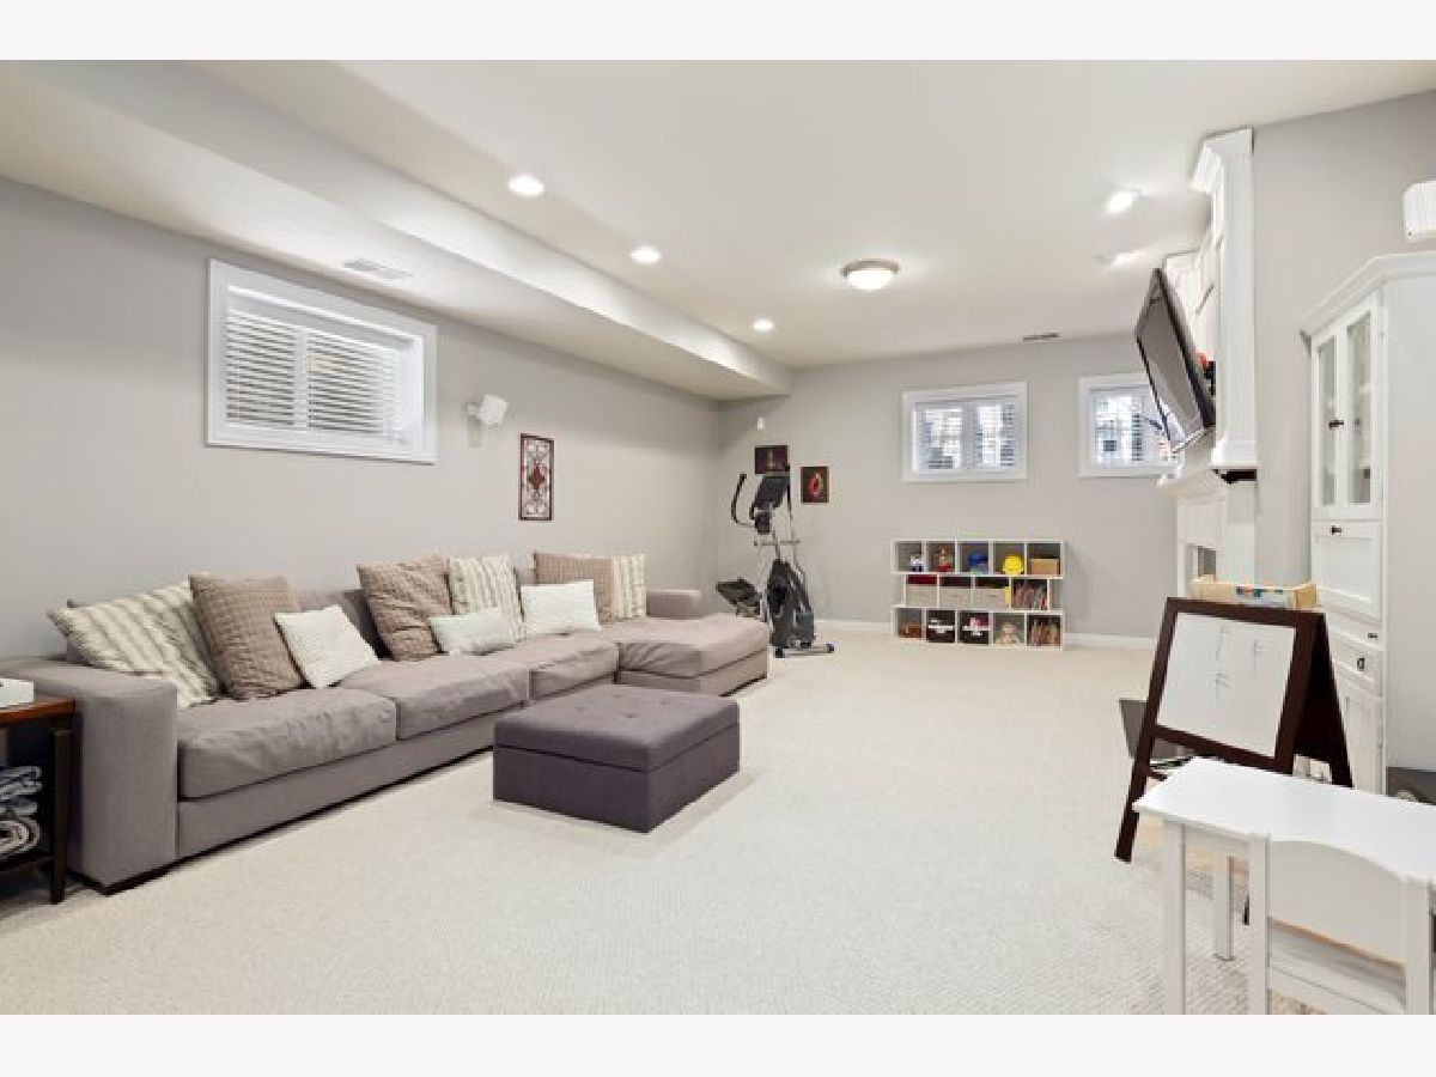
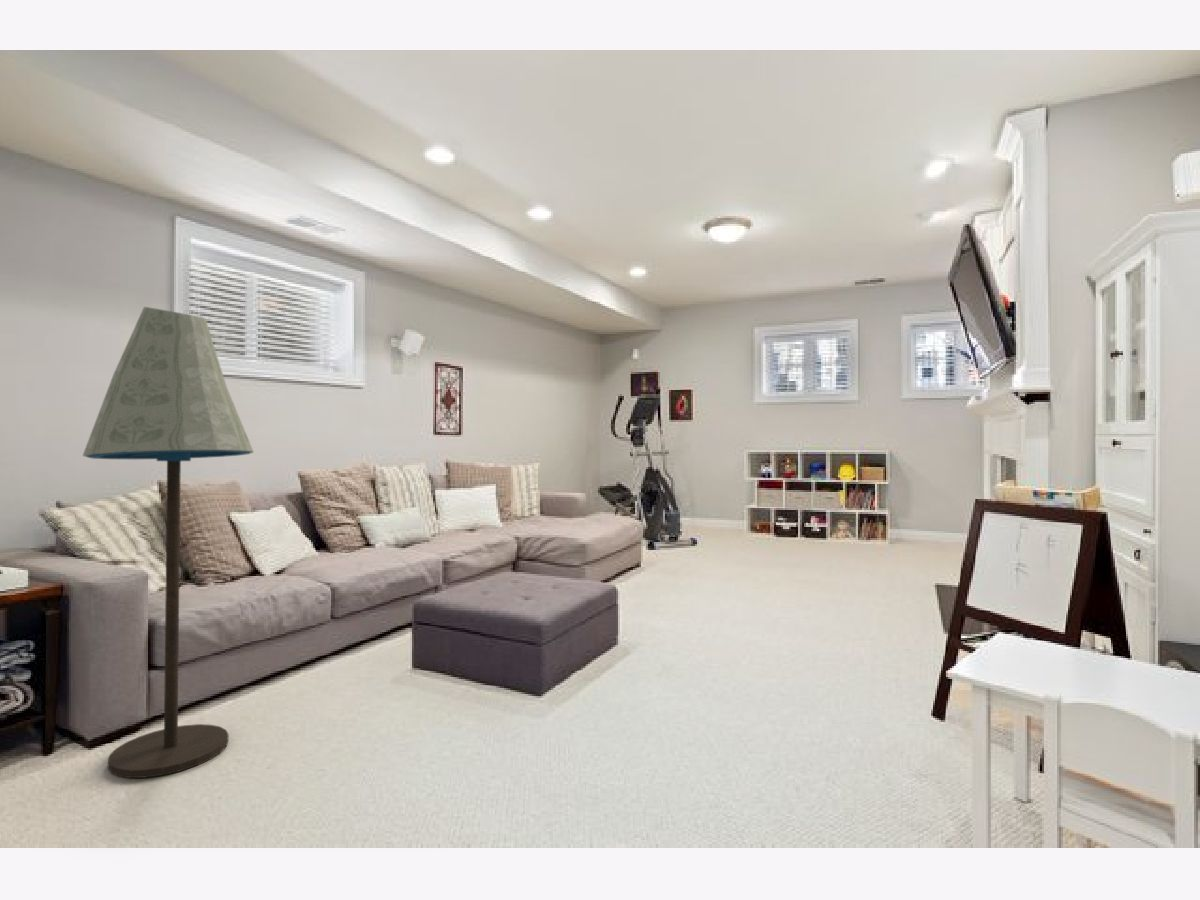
+ floor lamp [82,306,254,779]
